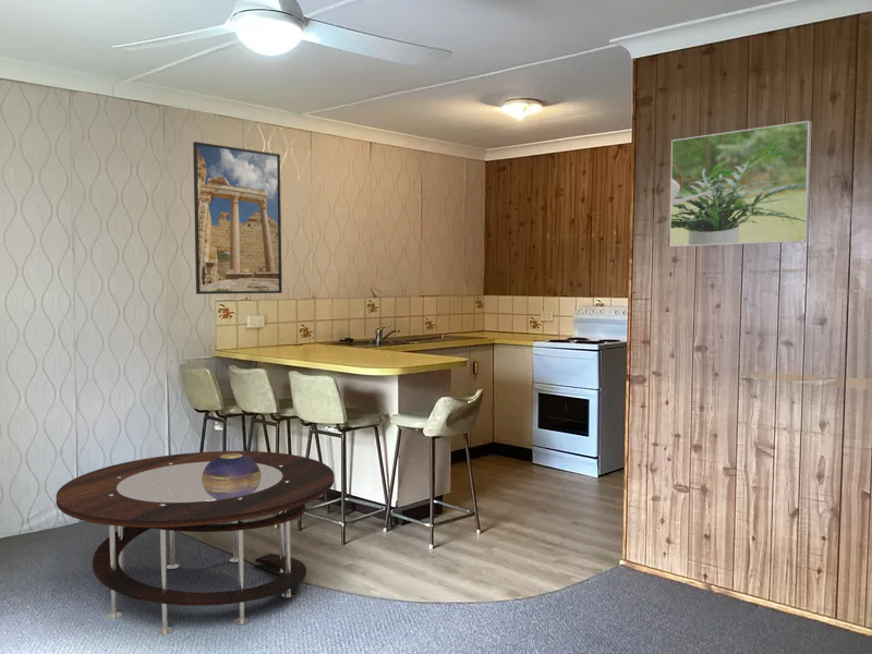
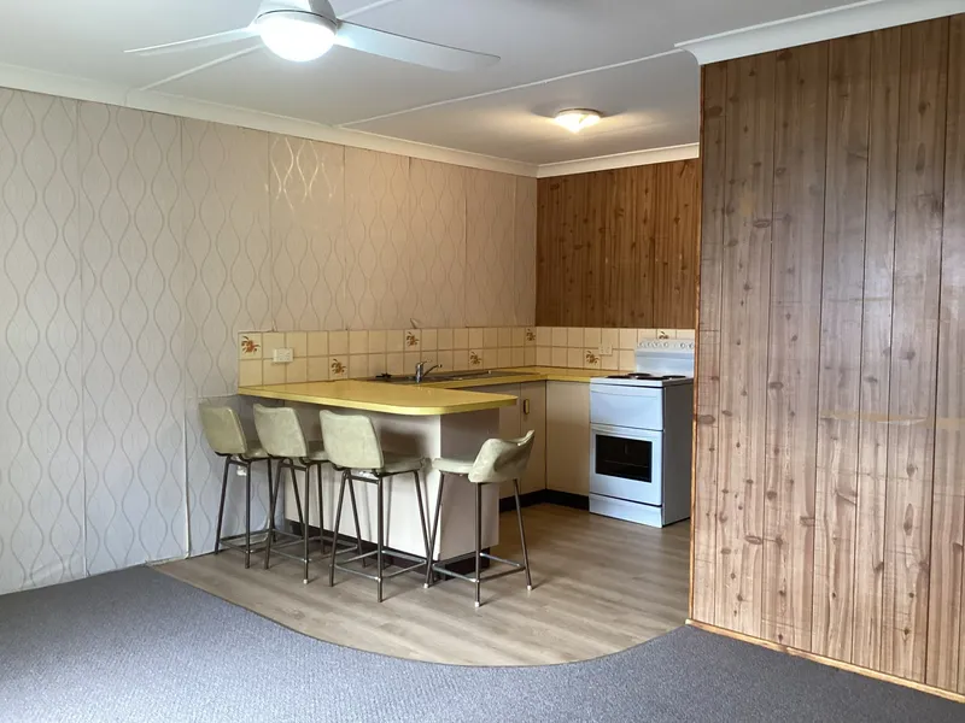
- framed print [192,141,283,295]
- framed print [668,120,813,247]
- coffee table [55,450,335,635]
- decorative bowl [202,453,261,485]
